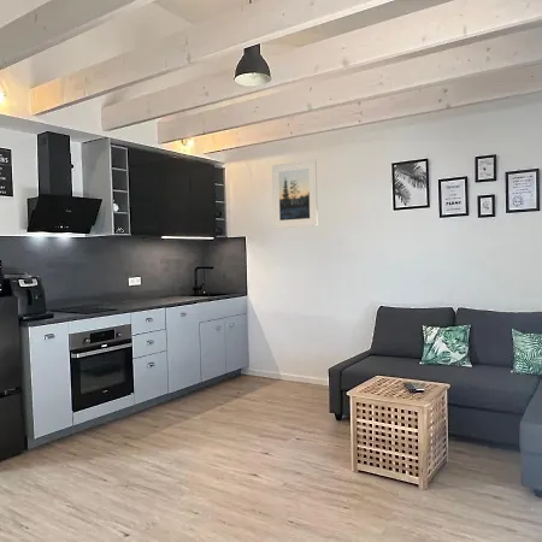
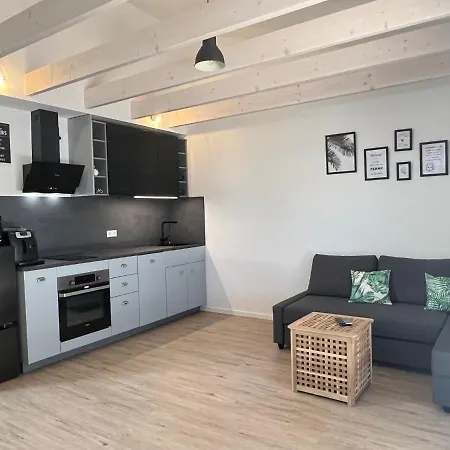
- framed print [271,158,319,230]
